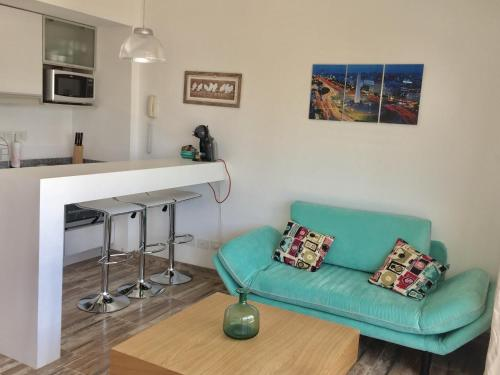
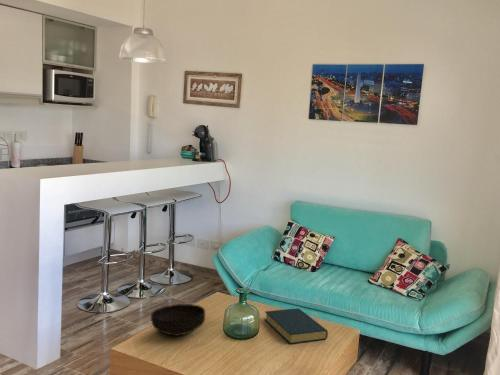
+ bowl [150,303,206,337]
+ hardback book [263,307,329,345]
